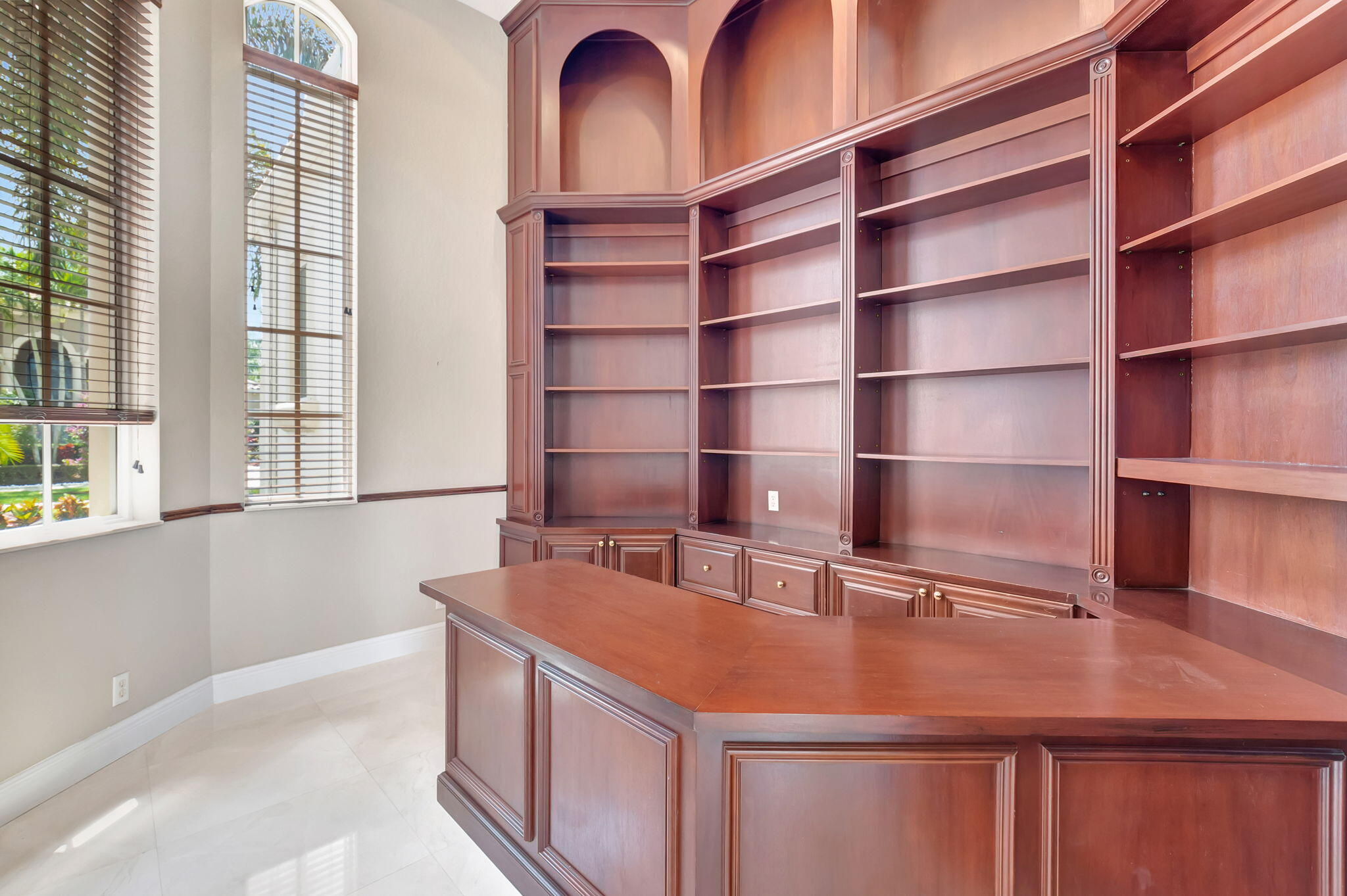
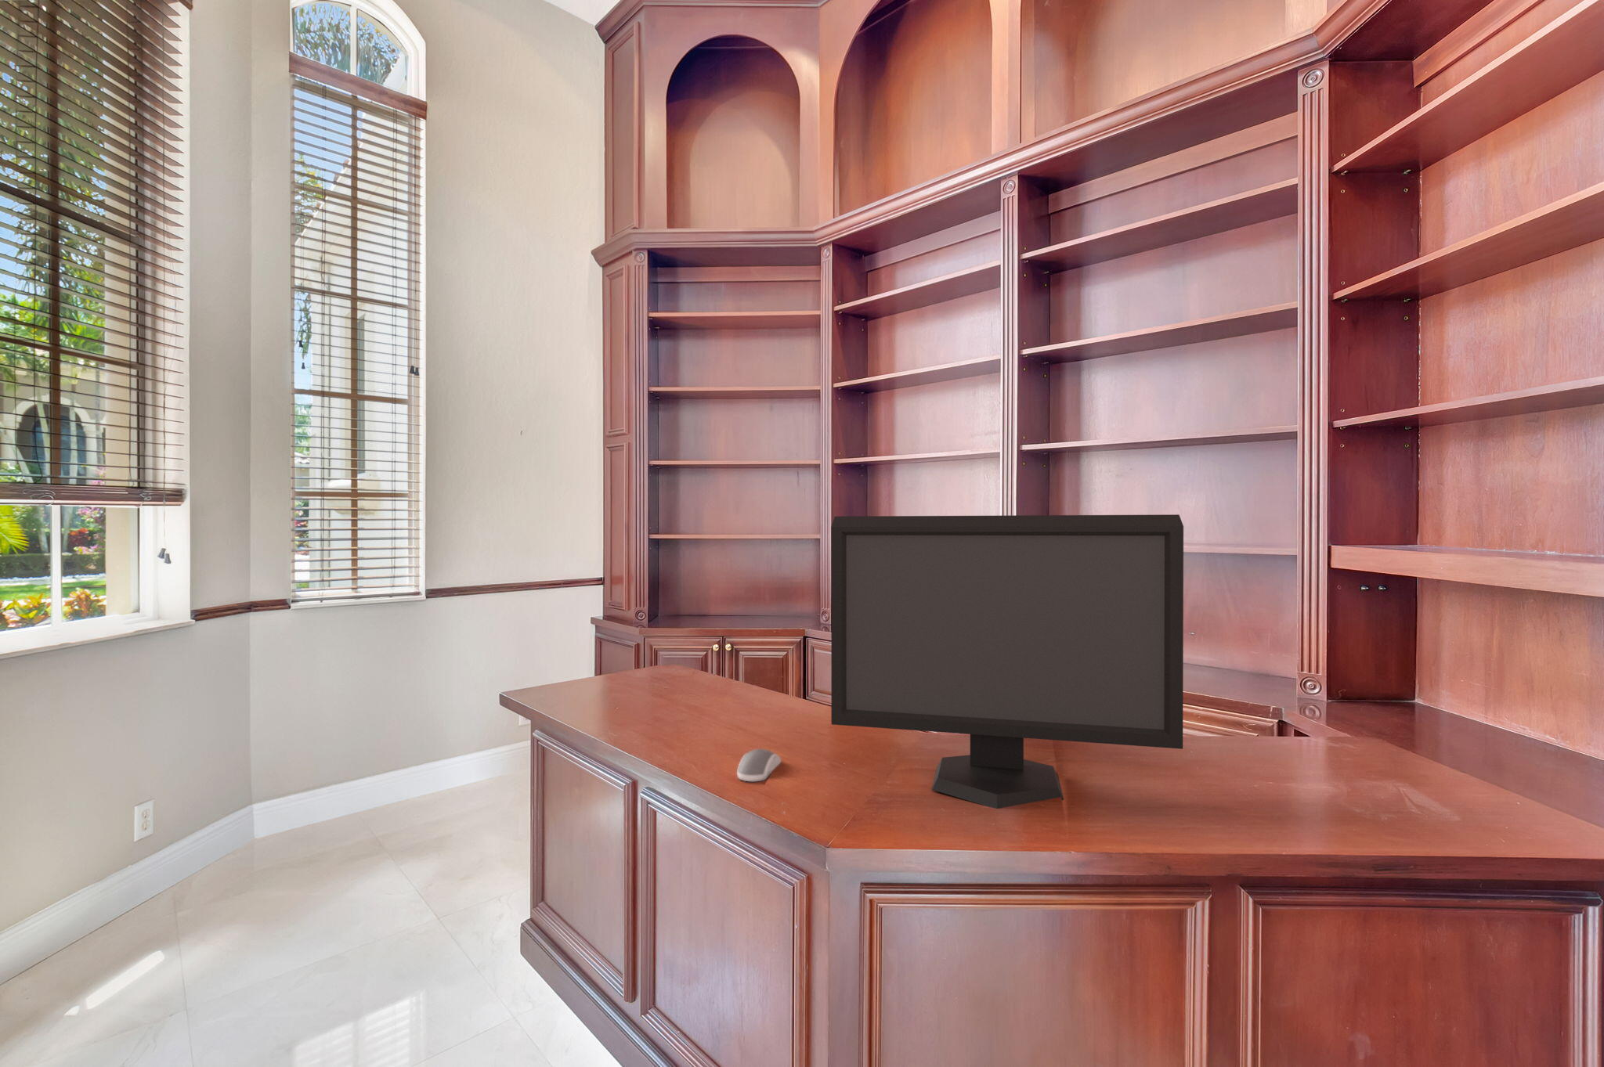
+ monitor [830,513,1184,810]
+ computer mouse [736,748,781,782]
